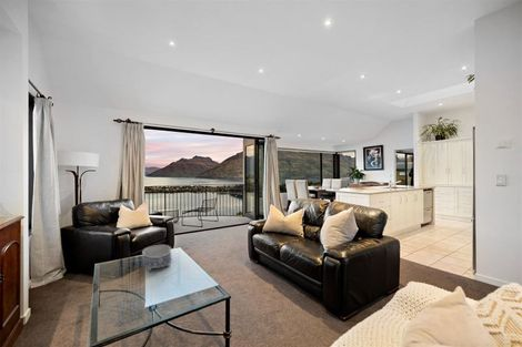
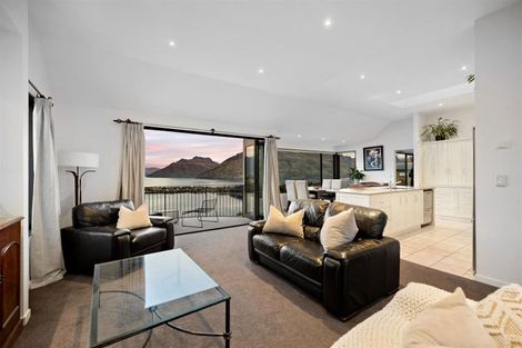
- decorative bowl [141,244,172,272]
